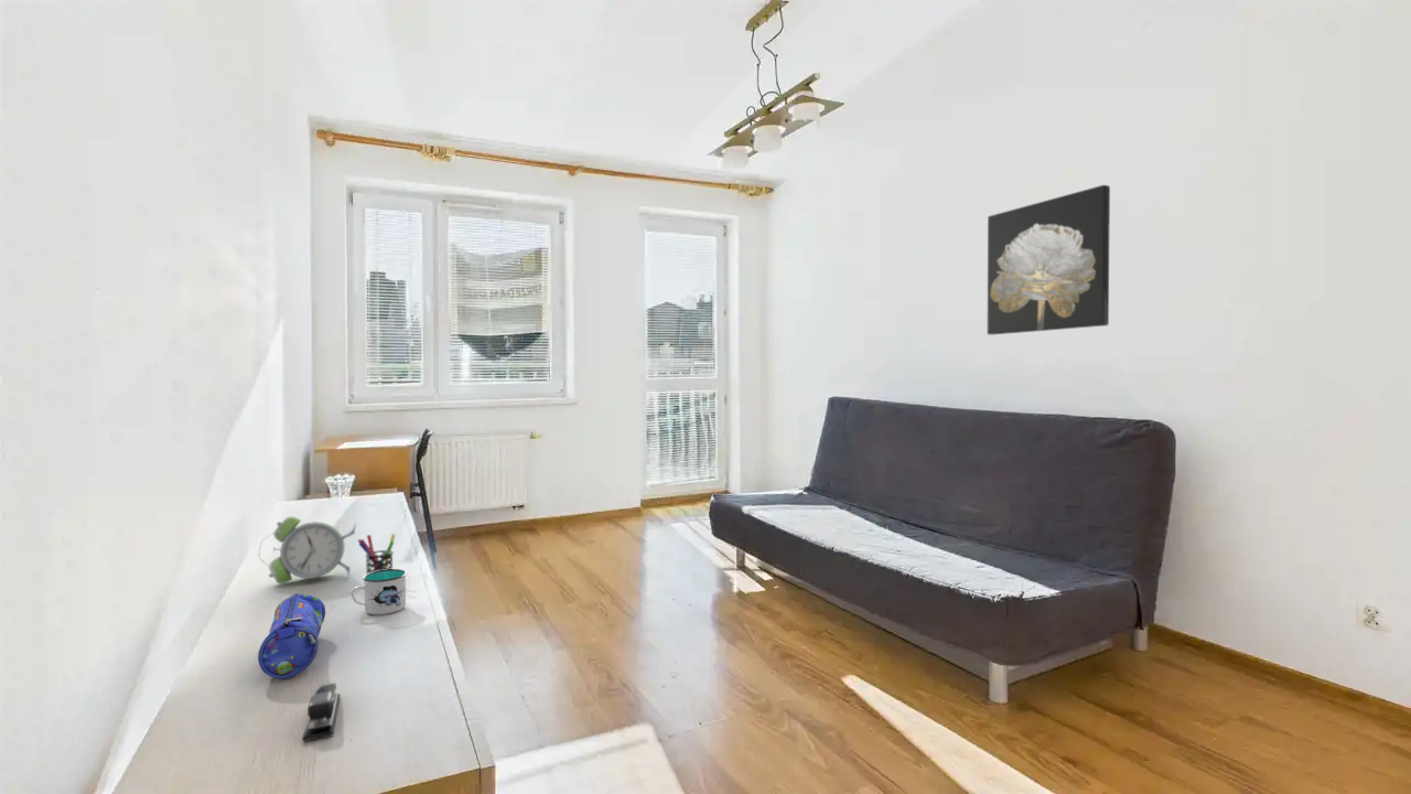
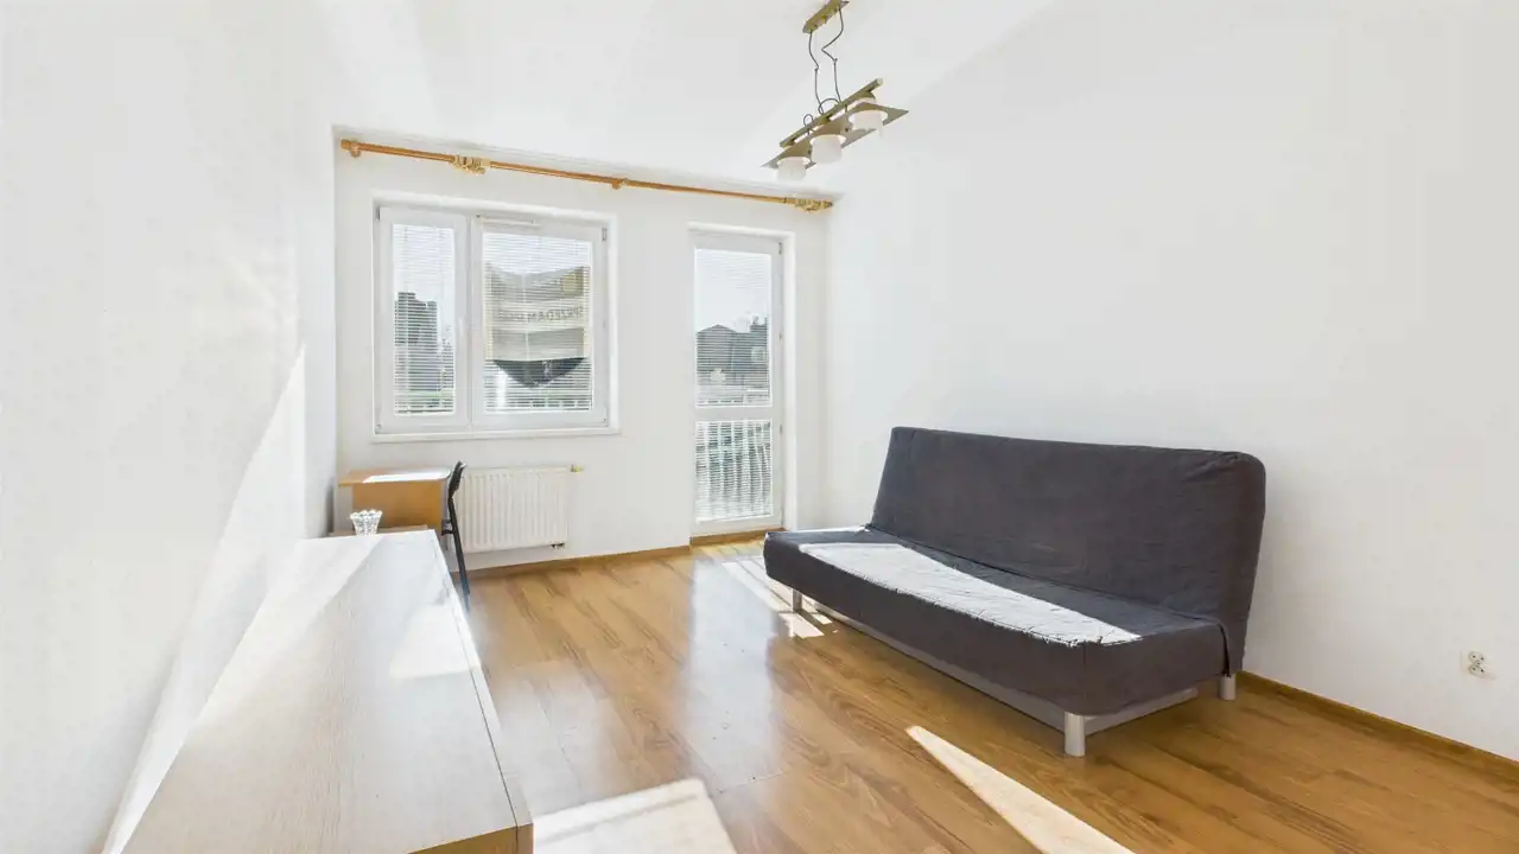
- pen holder [357,533,396,575]
- mug [349,568,408,615]
- pencil case [257,592,326,680]
- wall art [987,184,1111,335]
- alarm clock [258,515,357,584]
- stapler [301,683,342,742]
